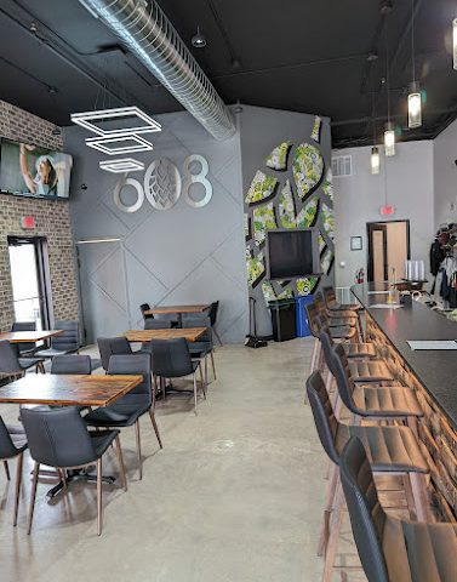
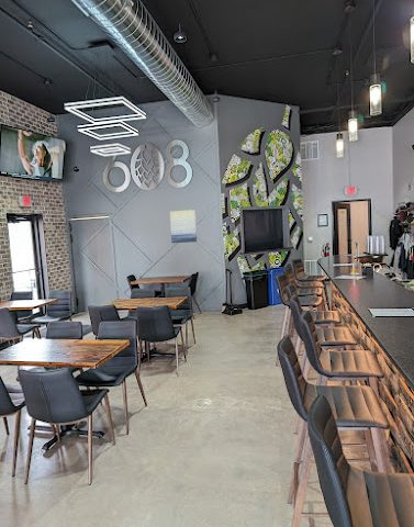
+ wall art [169,209,198,244]
